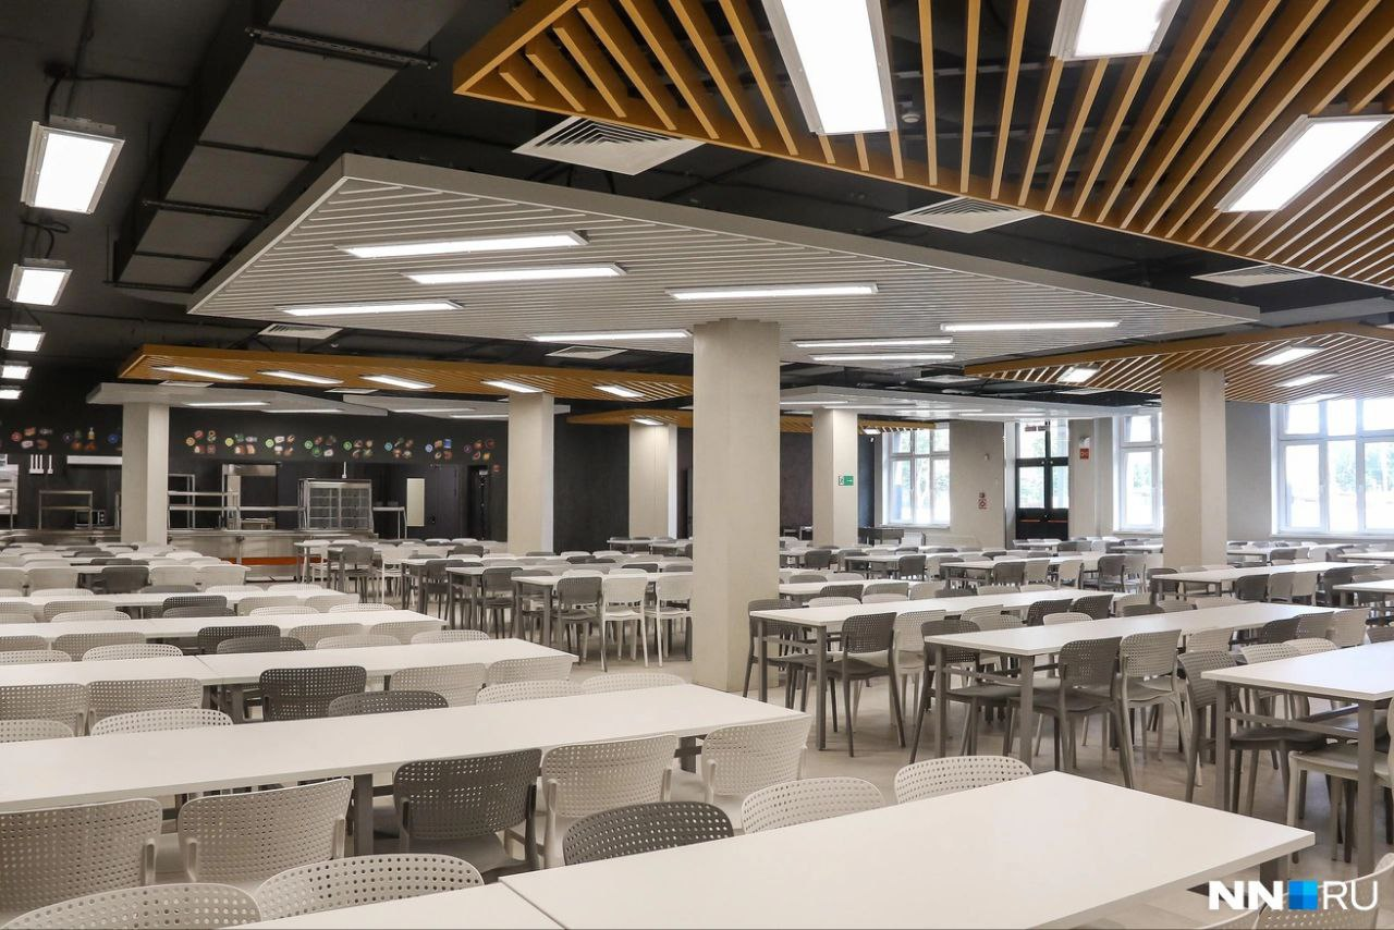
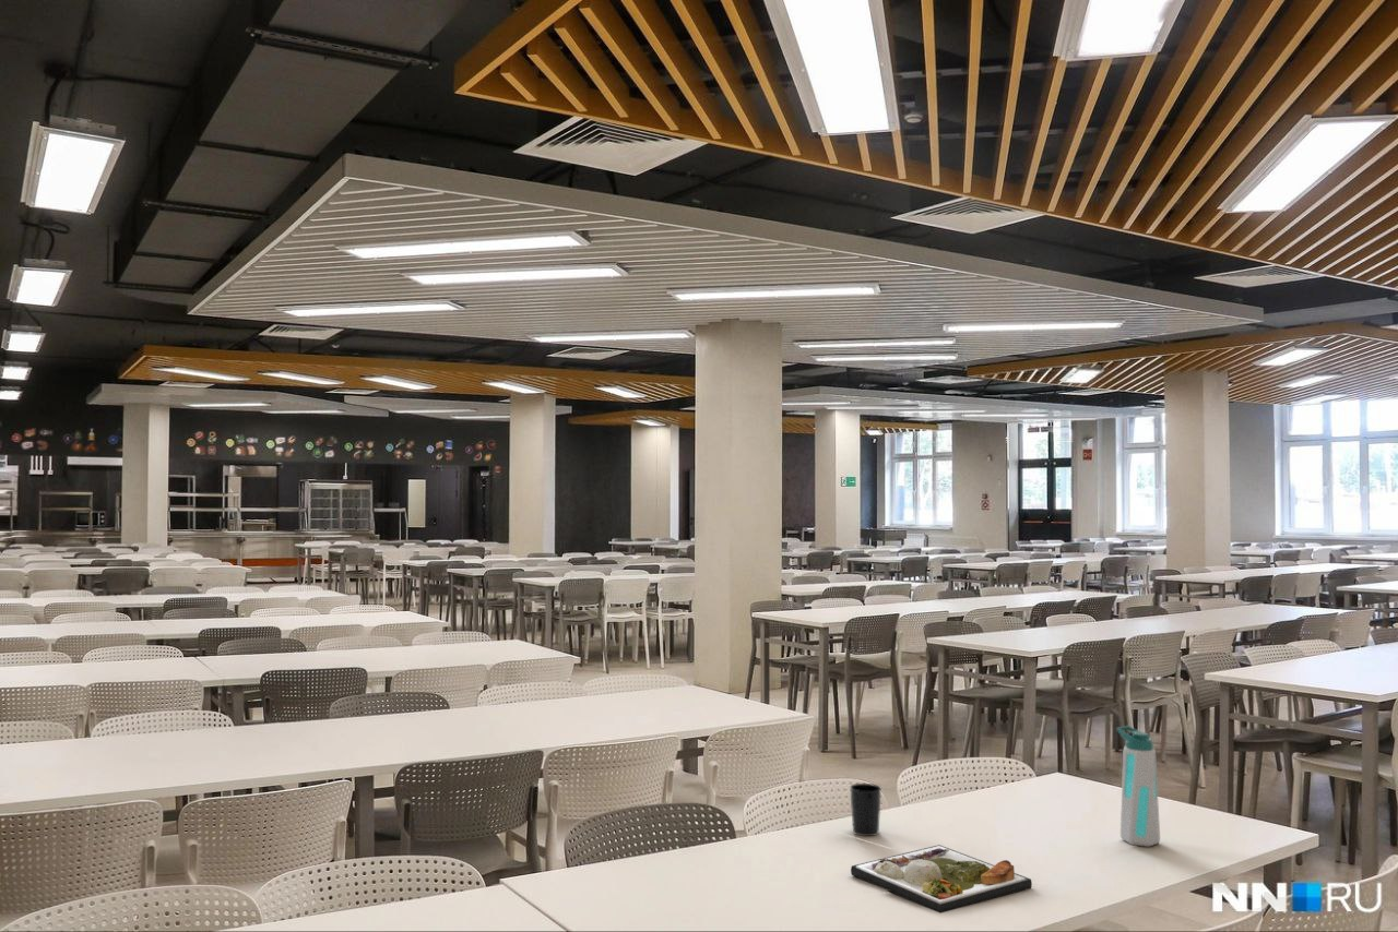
+ cup [849,782,882,837]
+ water bottle [1115,725,1161,848]
+ dinner plate [850,844,1033,913]
